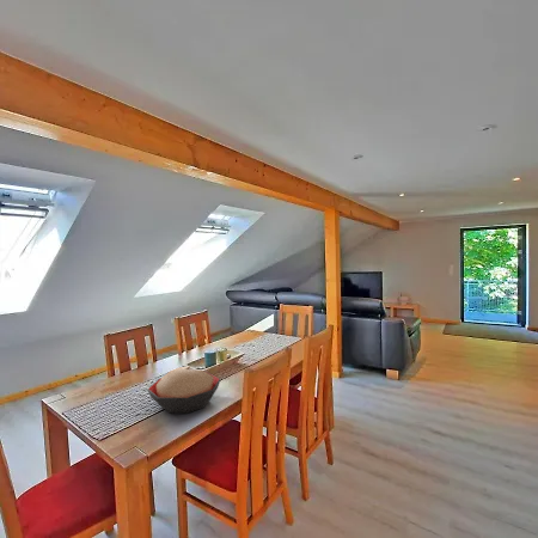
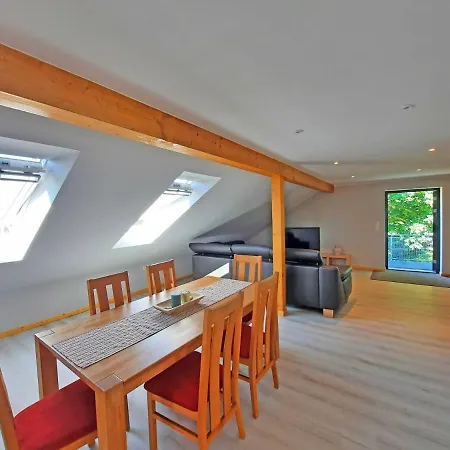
- decorative bowl [146,366,222,415]
